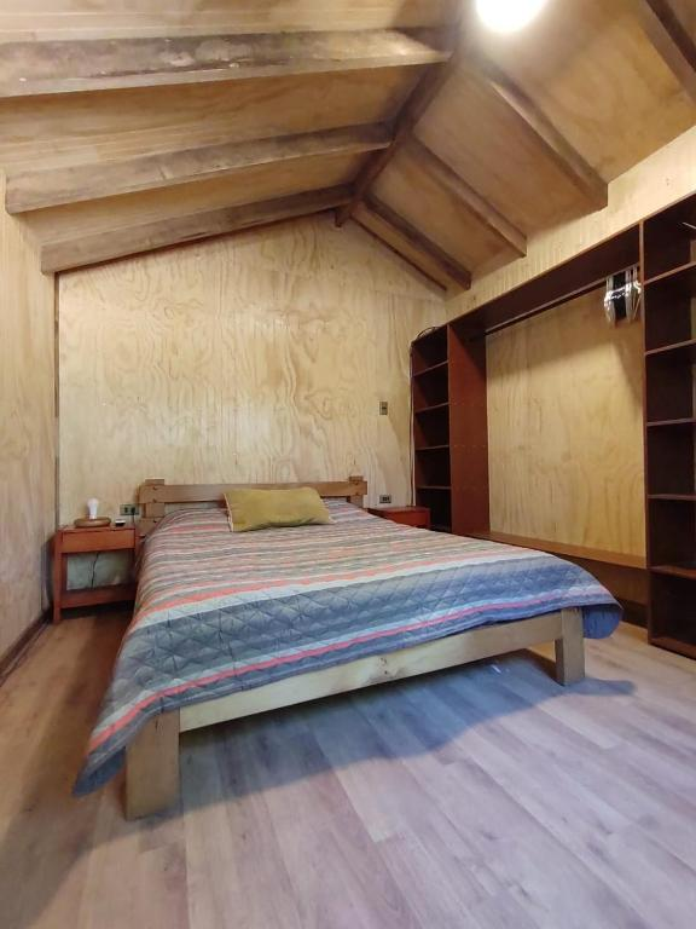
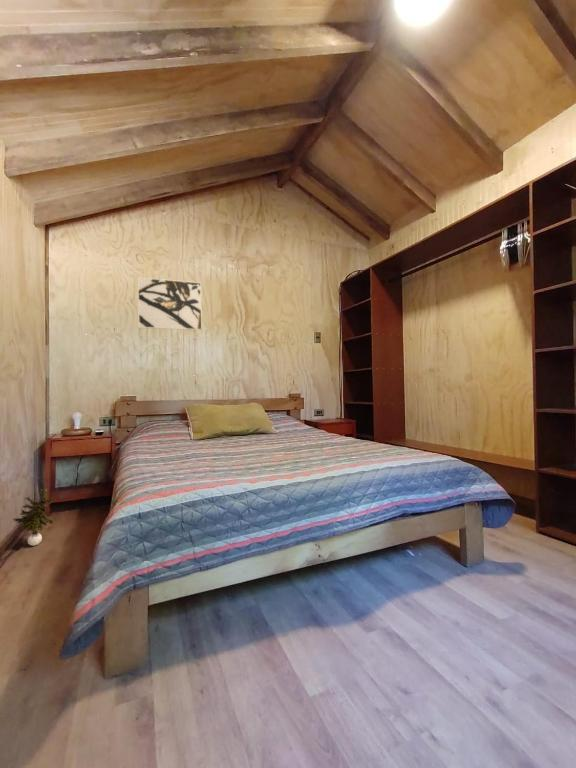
+ potted plant [11,488,65,547]
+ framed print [137,277,203,331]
